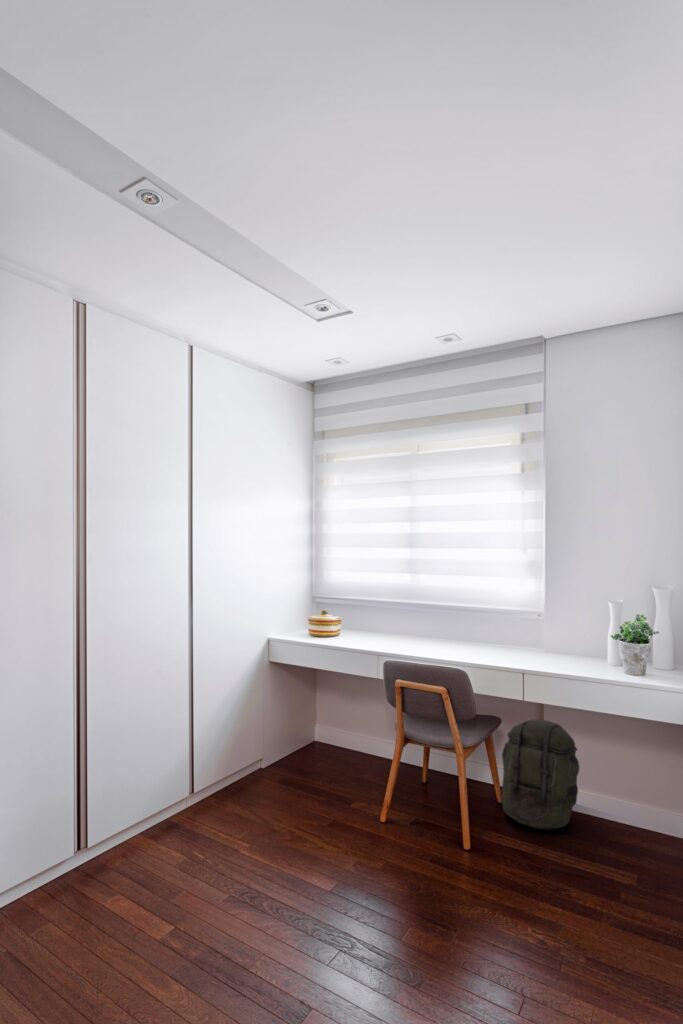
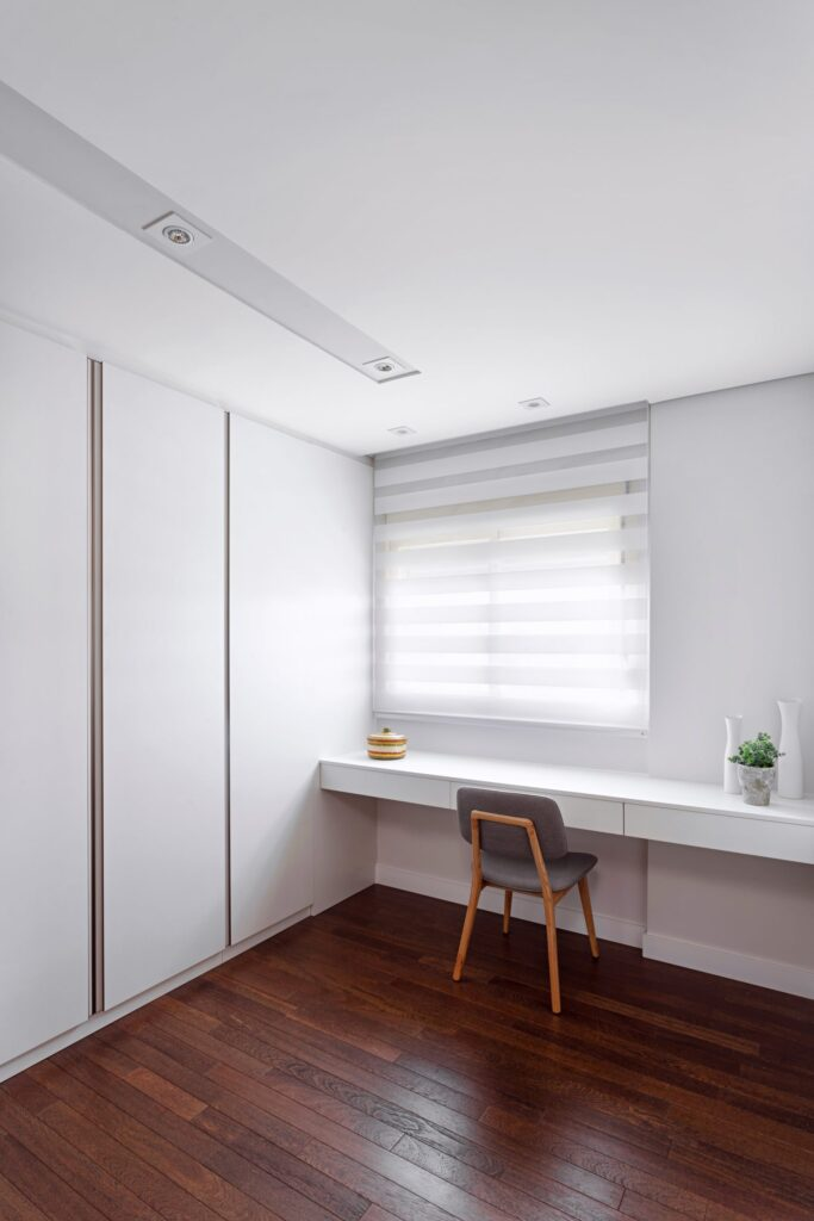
- backpack [501,718,580,830]
